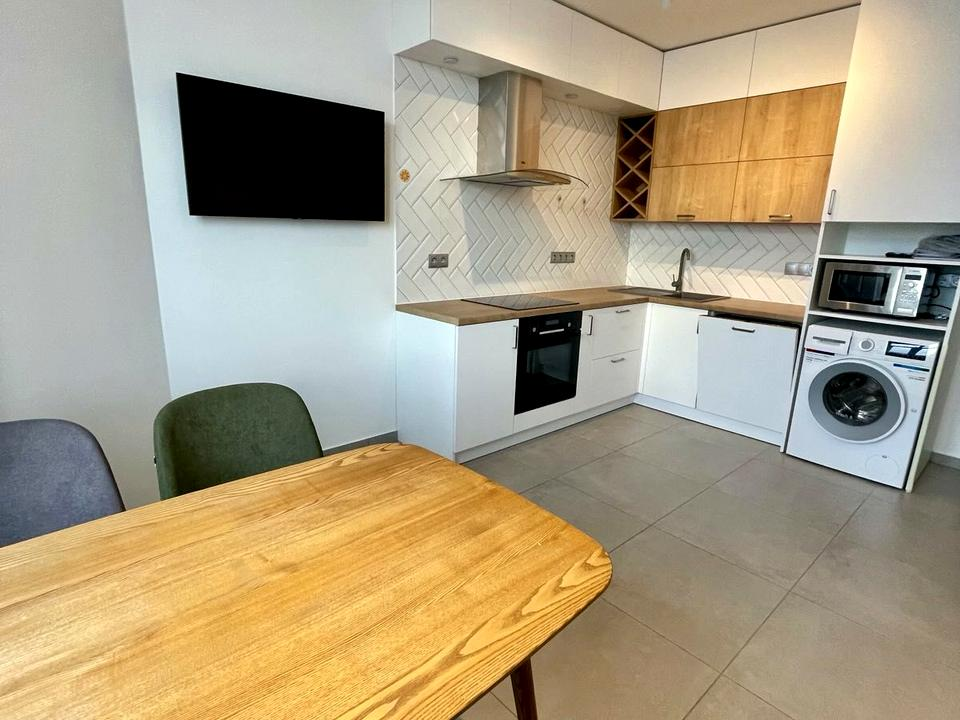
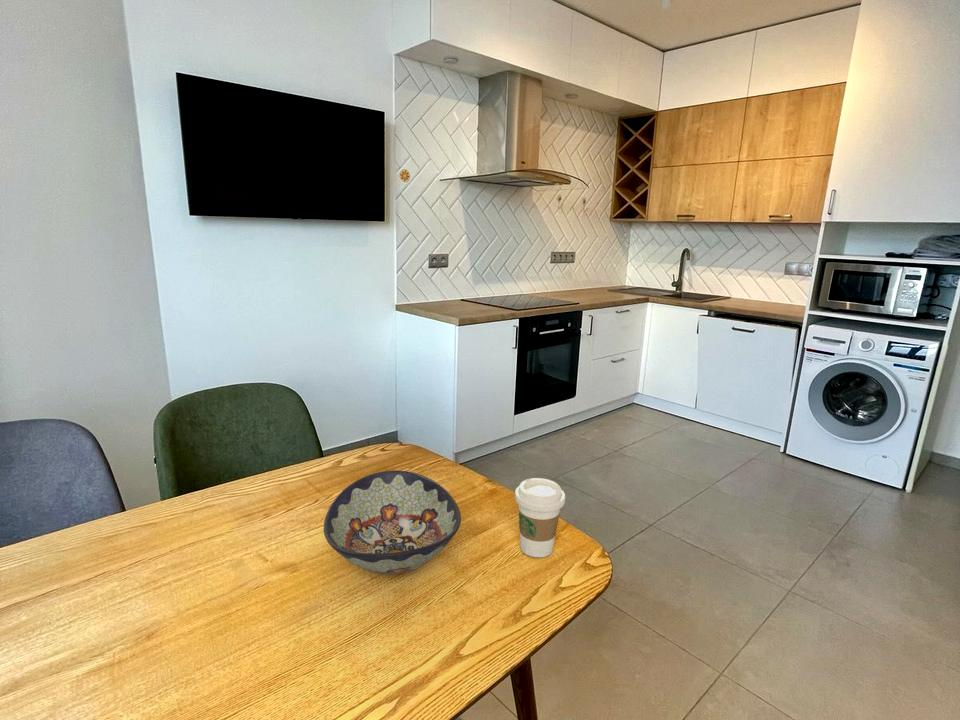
+ decorative bowl [323,470,462,575]
+ coffee cup [514,477,566,558]
